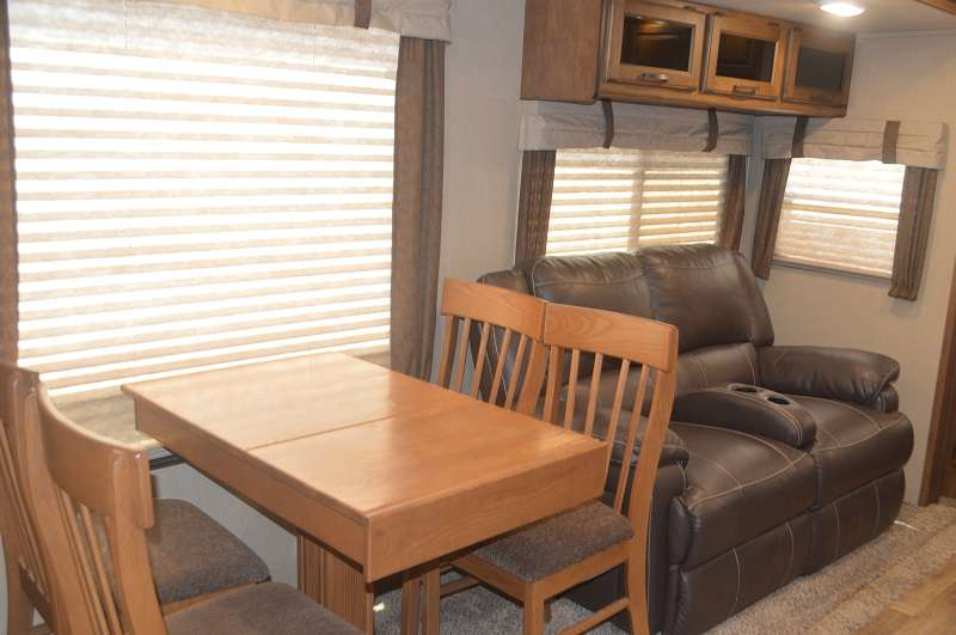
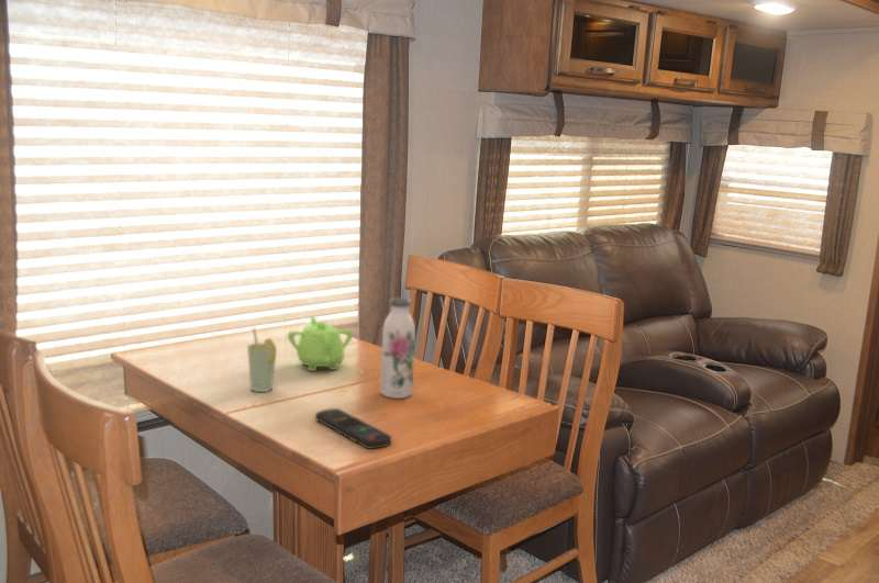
+ cup [246,327,278,393]
+ water bottle [379,296,416,400]
+ teapot [287,315,355,372]
+ remote control [314,407,392,450]
